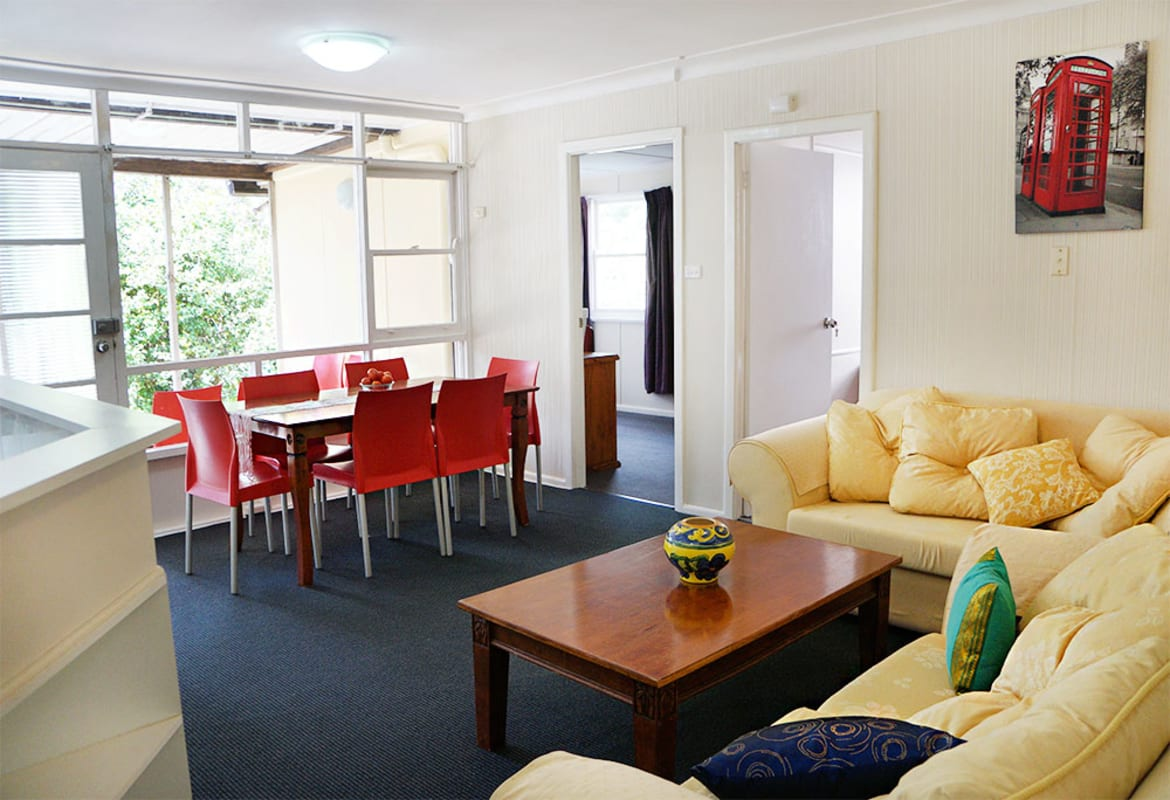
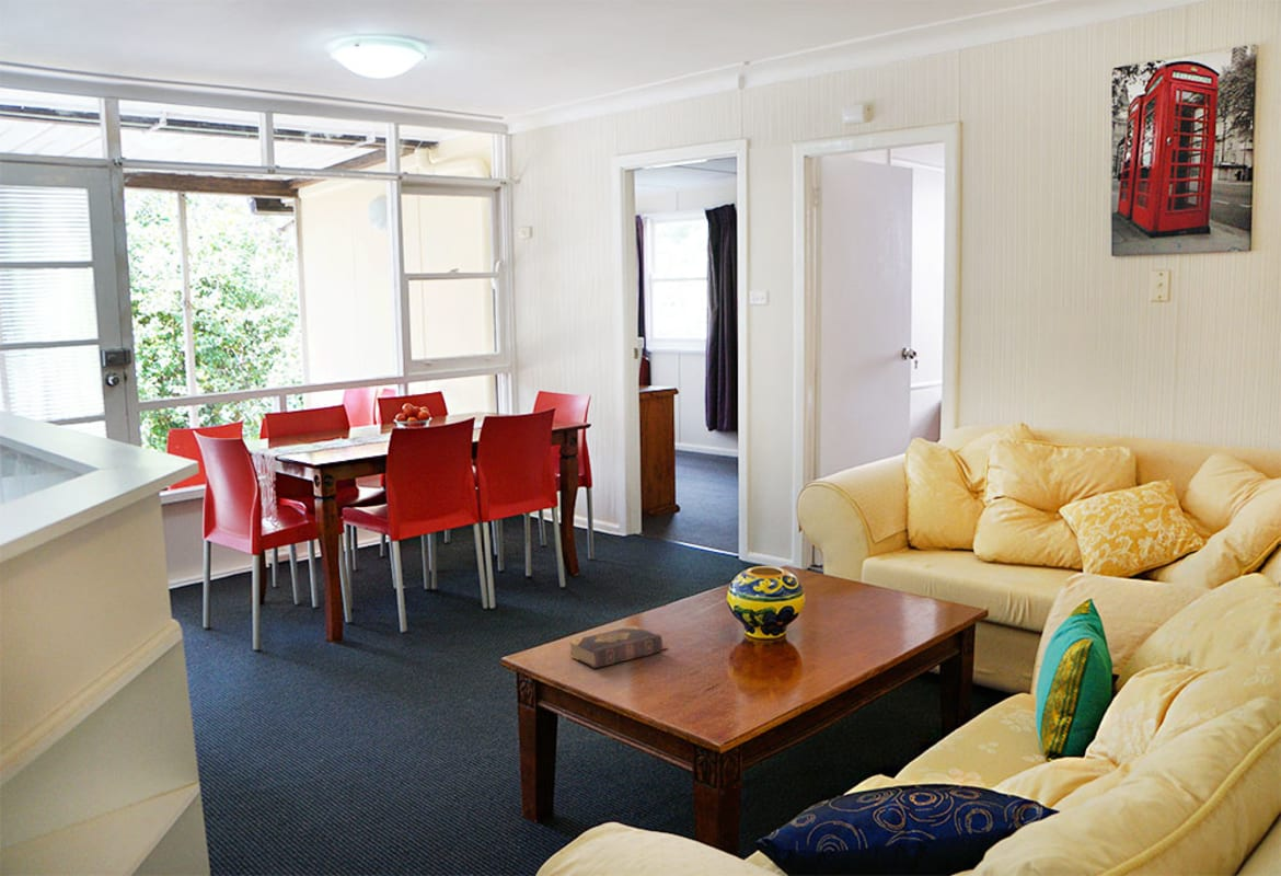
+ book [567,625,669,669]
